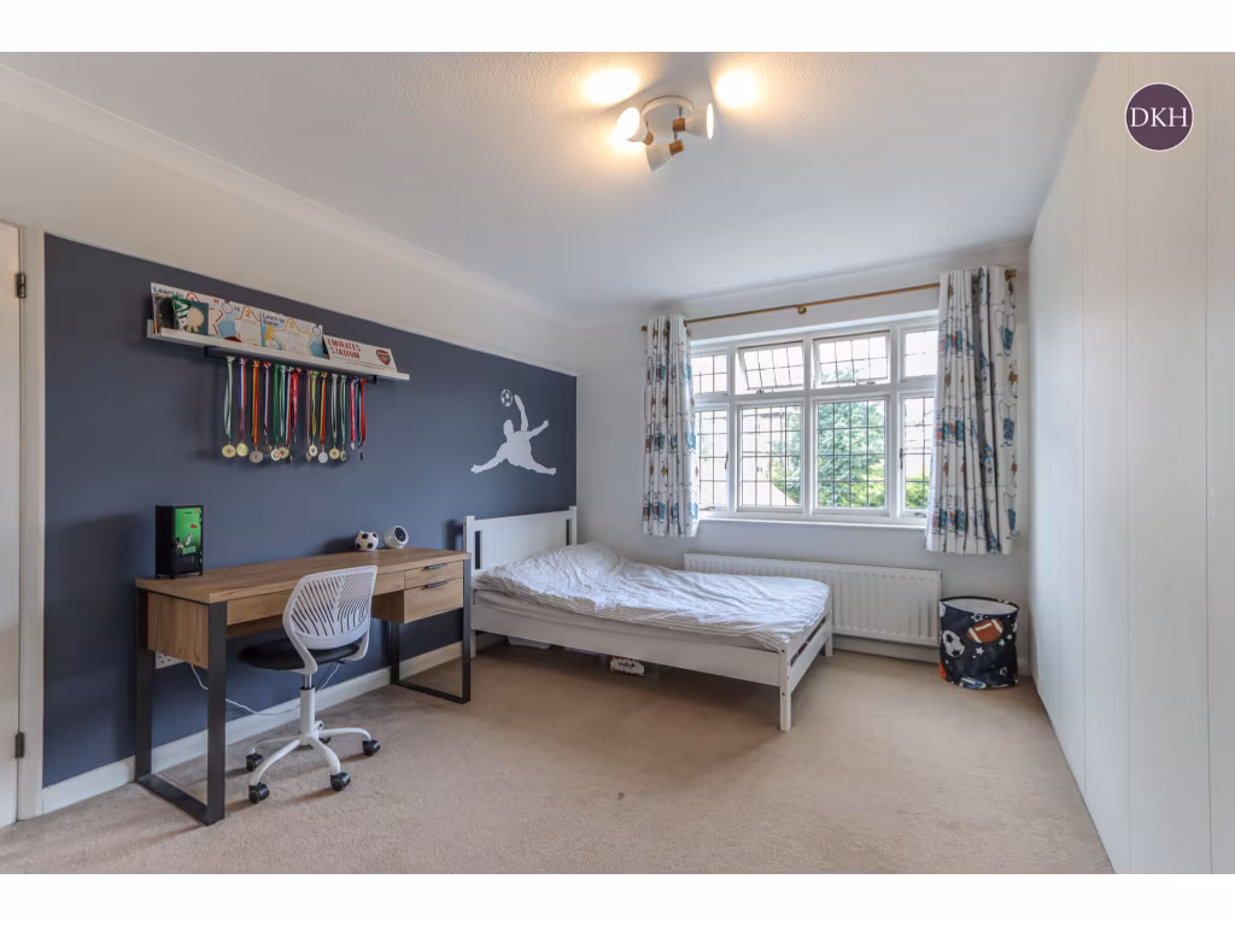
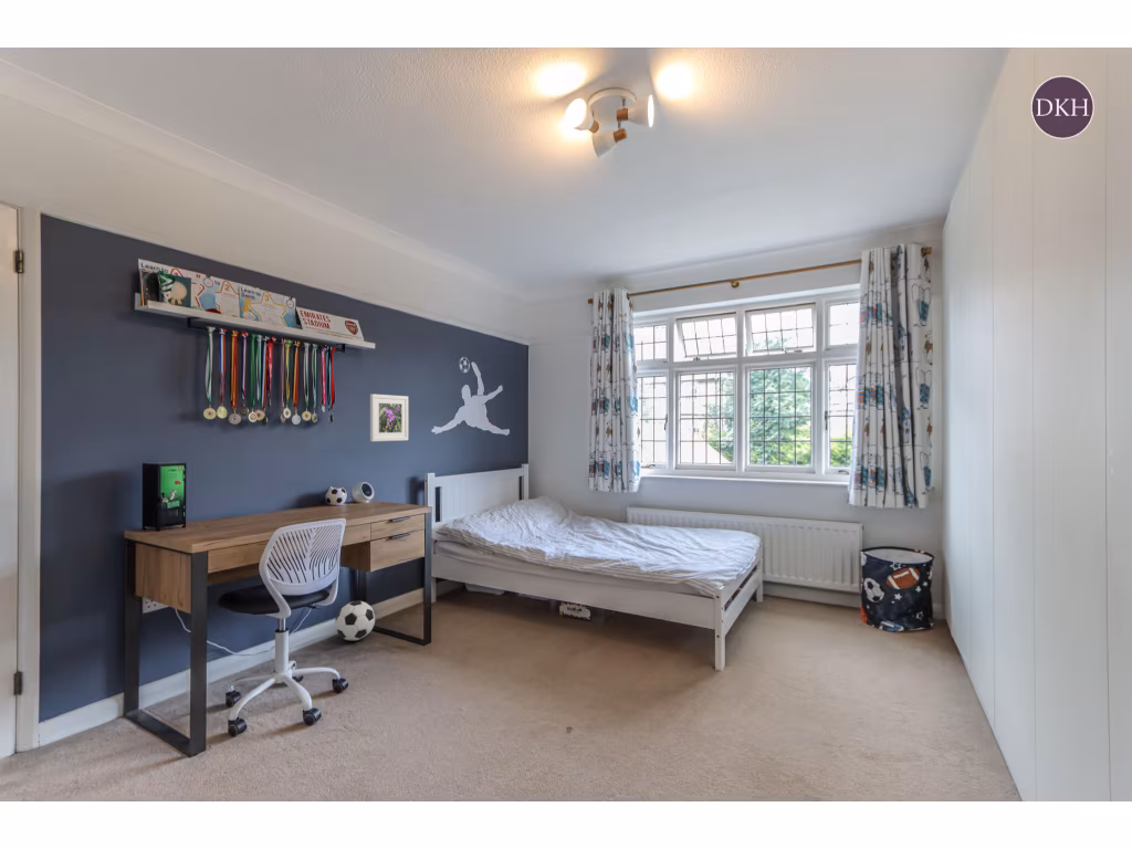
+ soccer ball [334,600,376,641]
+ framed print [369,392,409,442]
